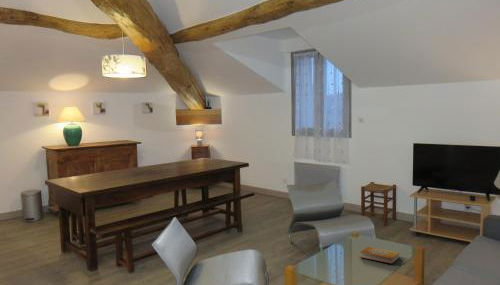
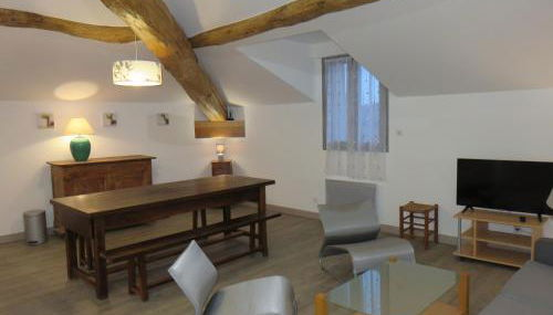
- book [359,246,400,265]
